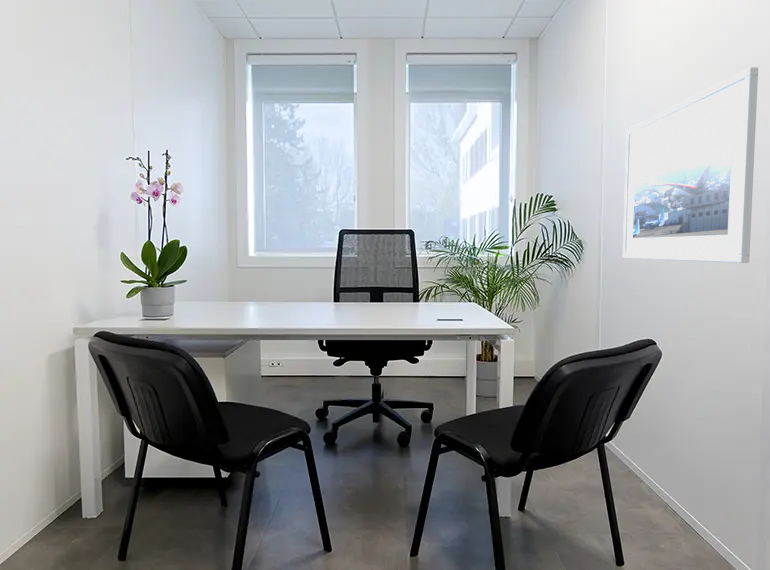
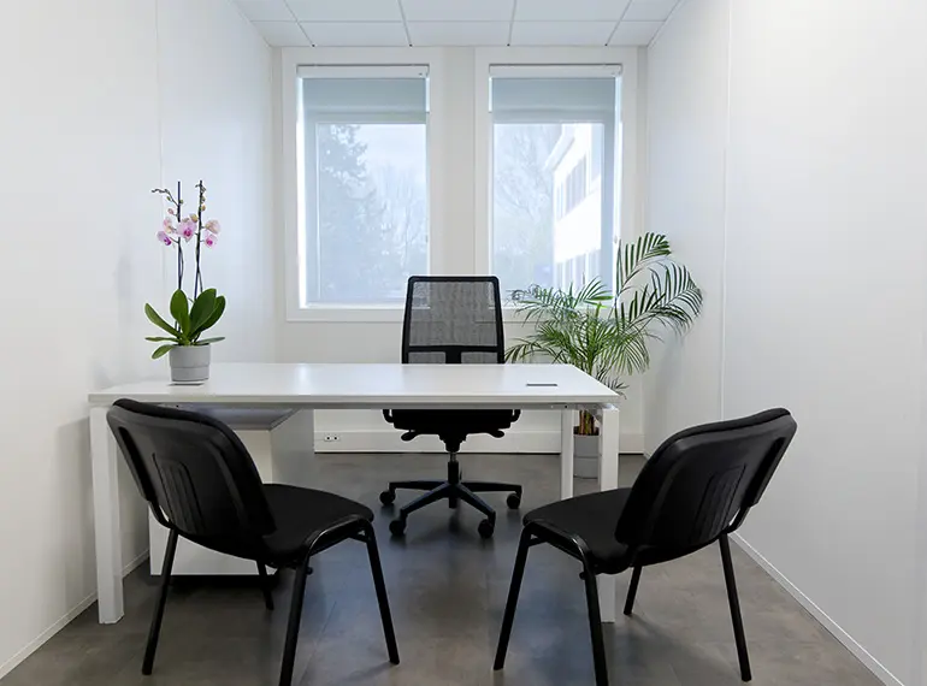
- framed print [622,66,759,264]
